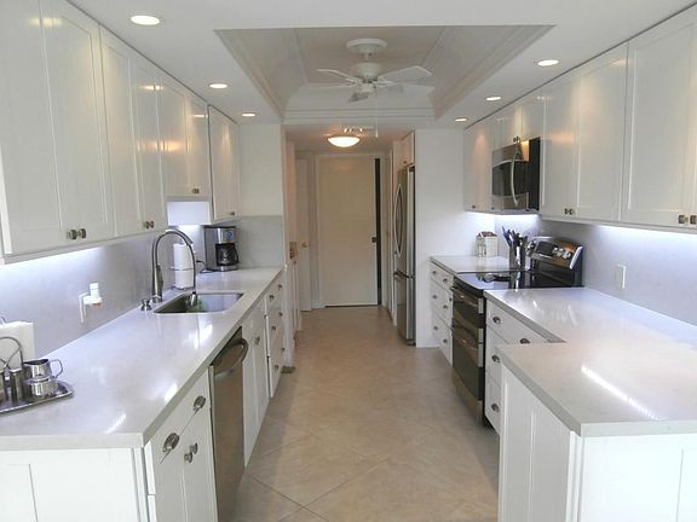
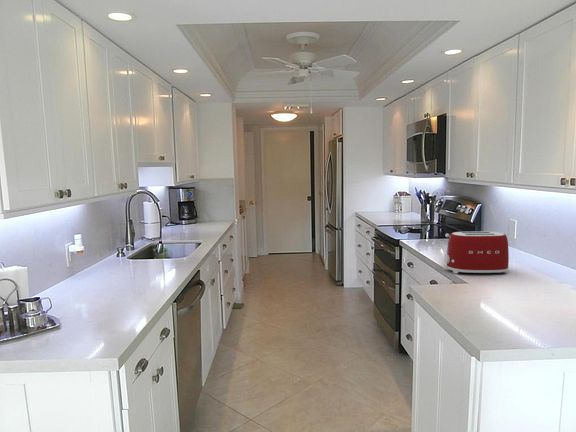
+ toaster [443,231,510,274]
